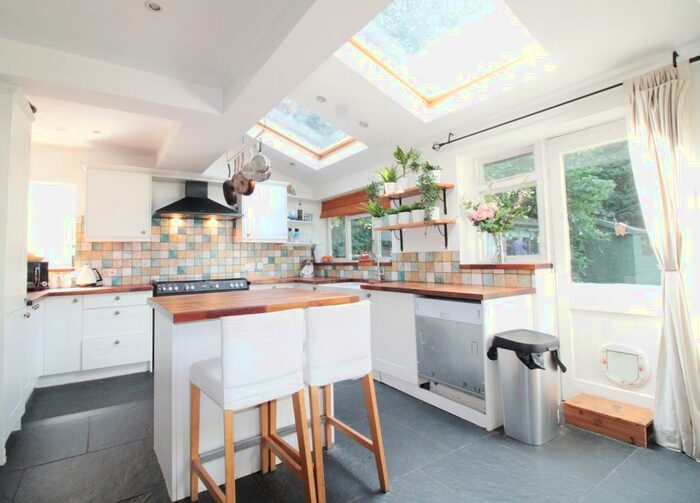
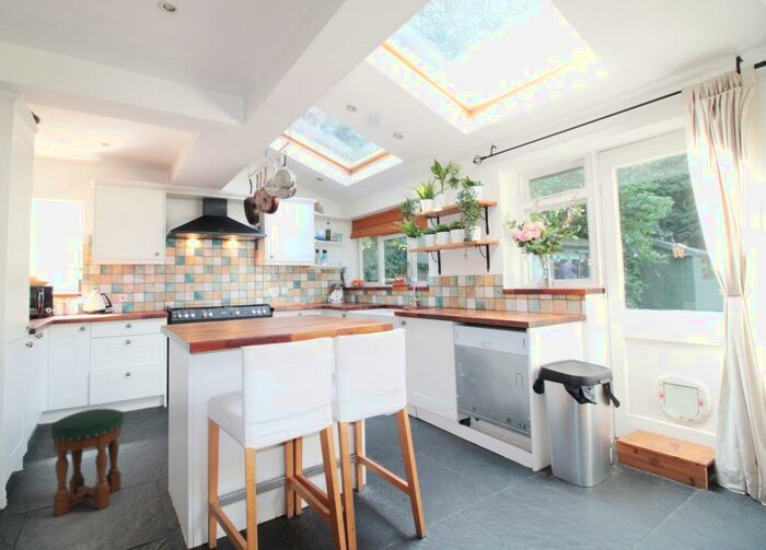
+ stool [49,408,125,517]
